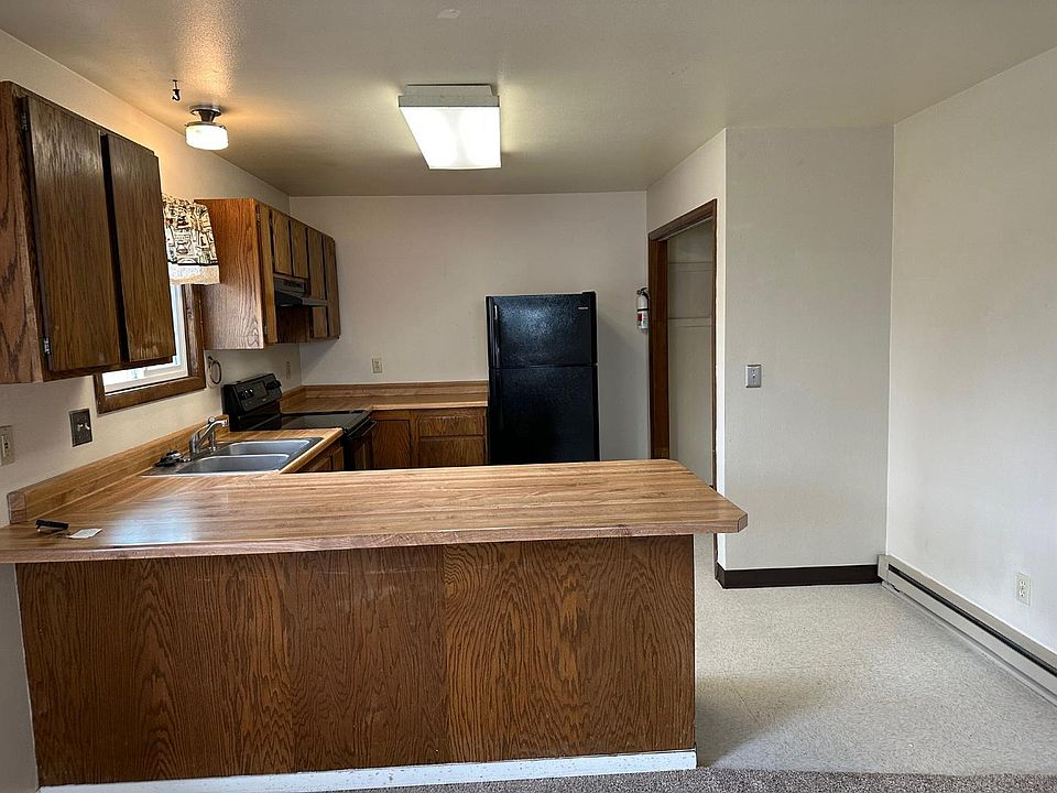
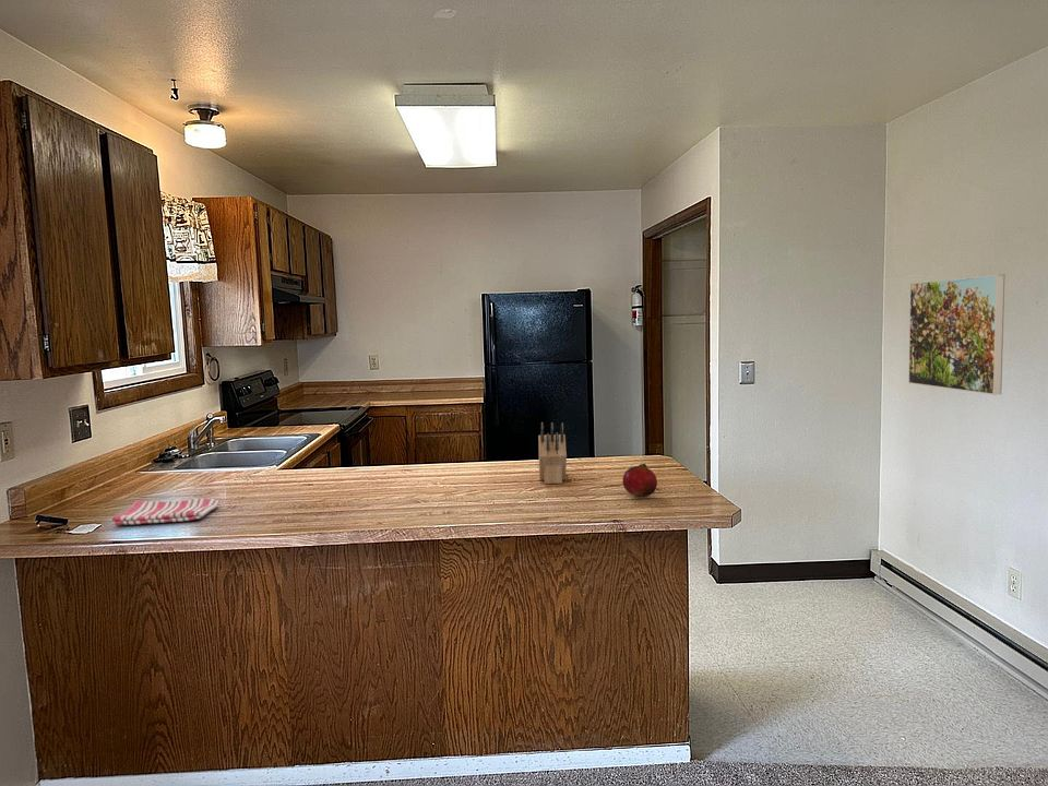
+ dish towel [111,498,219,526]
+ fruit [622,463,658,498]
+ knife block [537,421,568,485]
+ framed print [907,273,1005,396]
